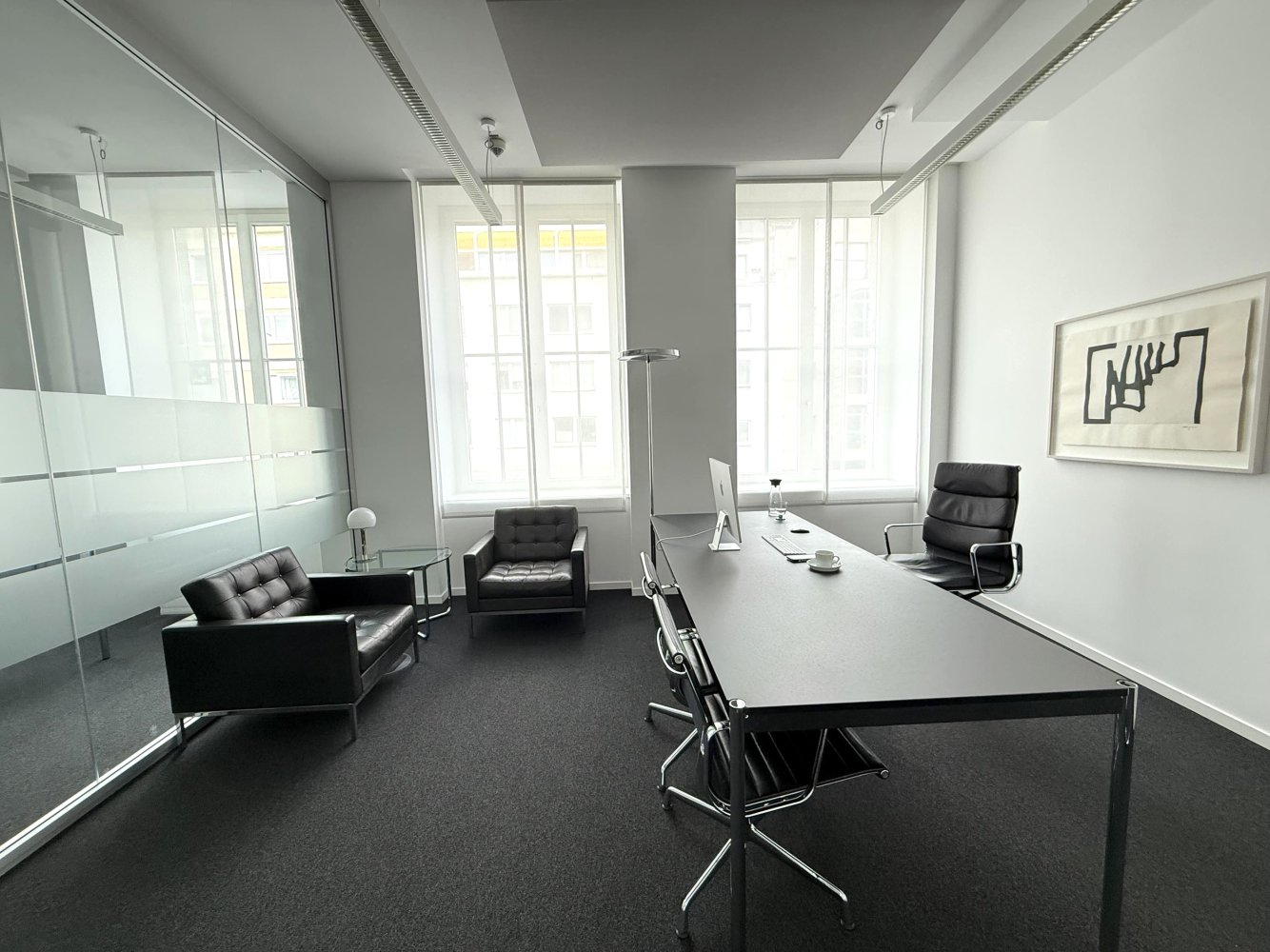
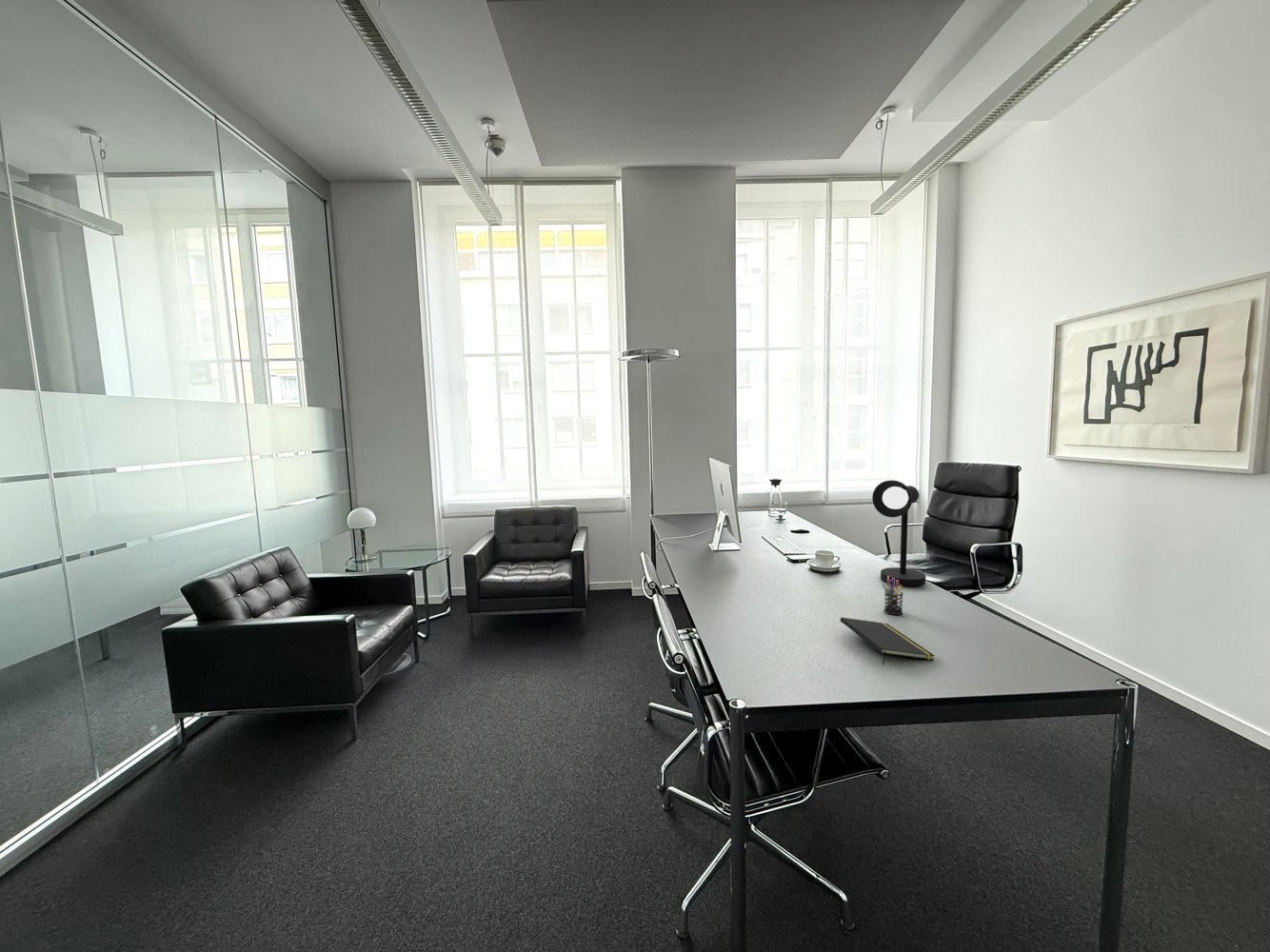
+ desk lamp [871,480,926,587]
+ notepad [840,617,936,666]
+ pen holder [882,576,904,616]
